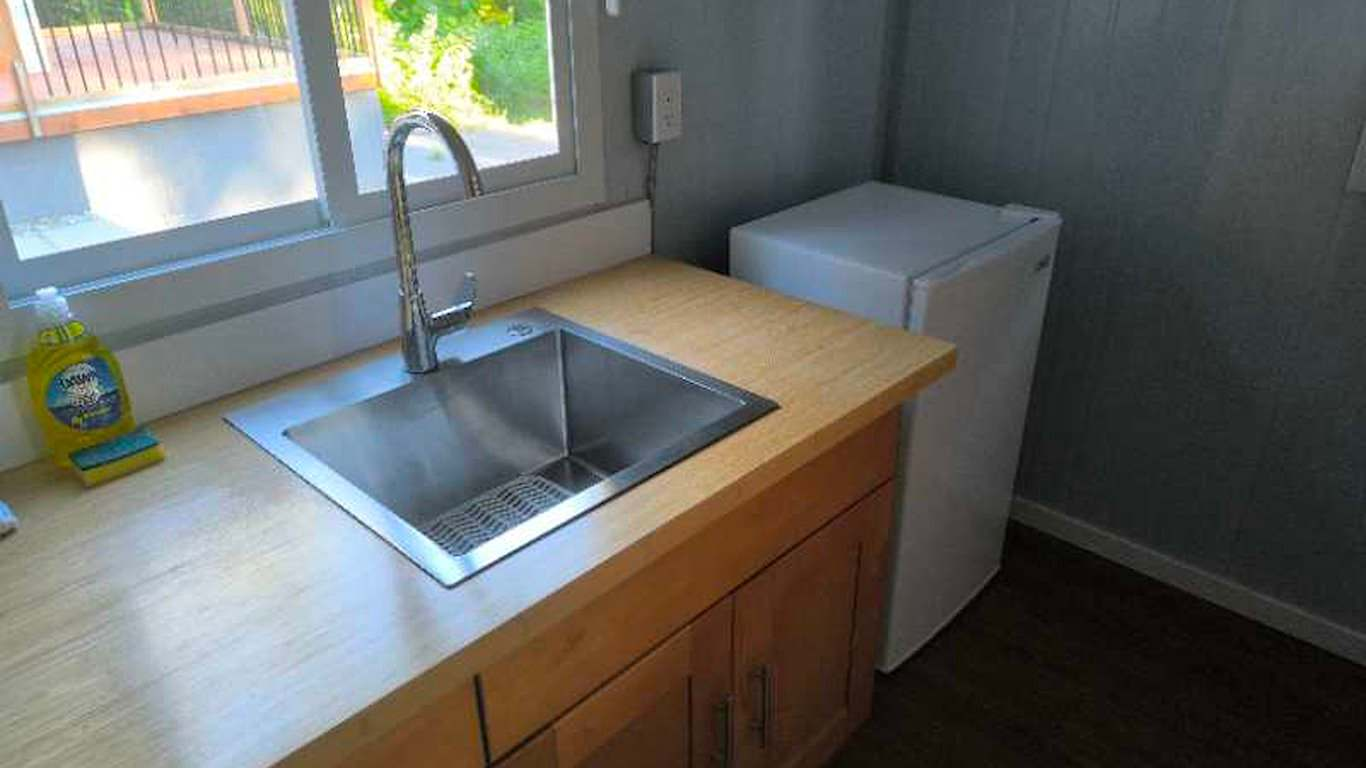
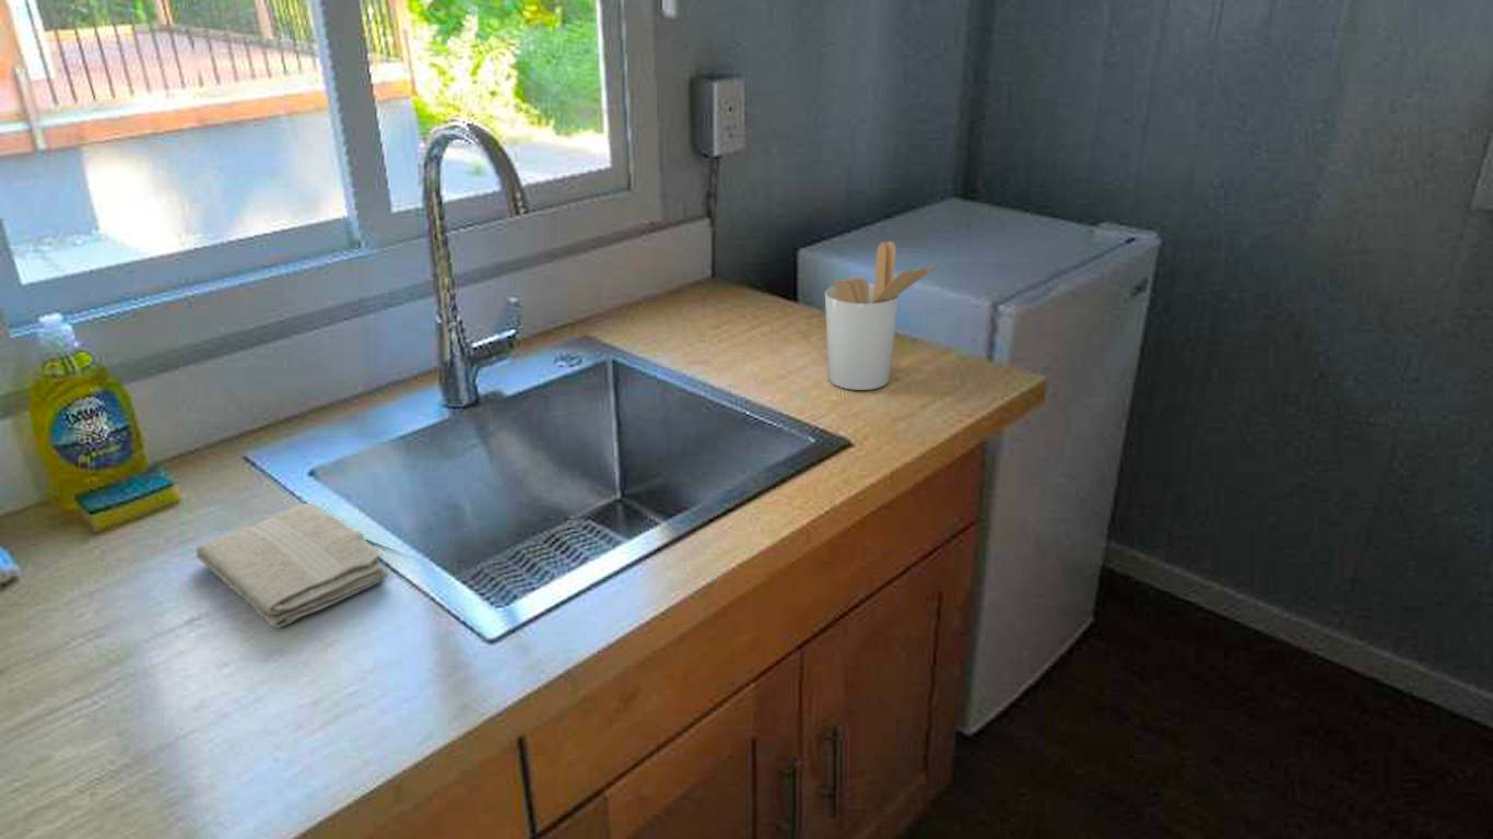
+ utensil holder [824,240,941,391]
+ washcloth [195,501,389,629]
